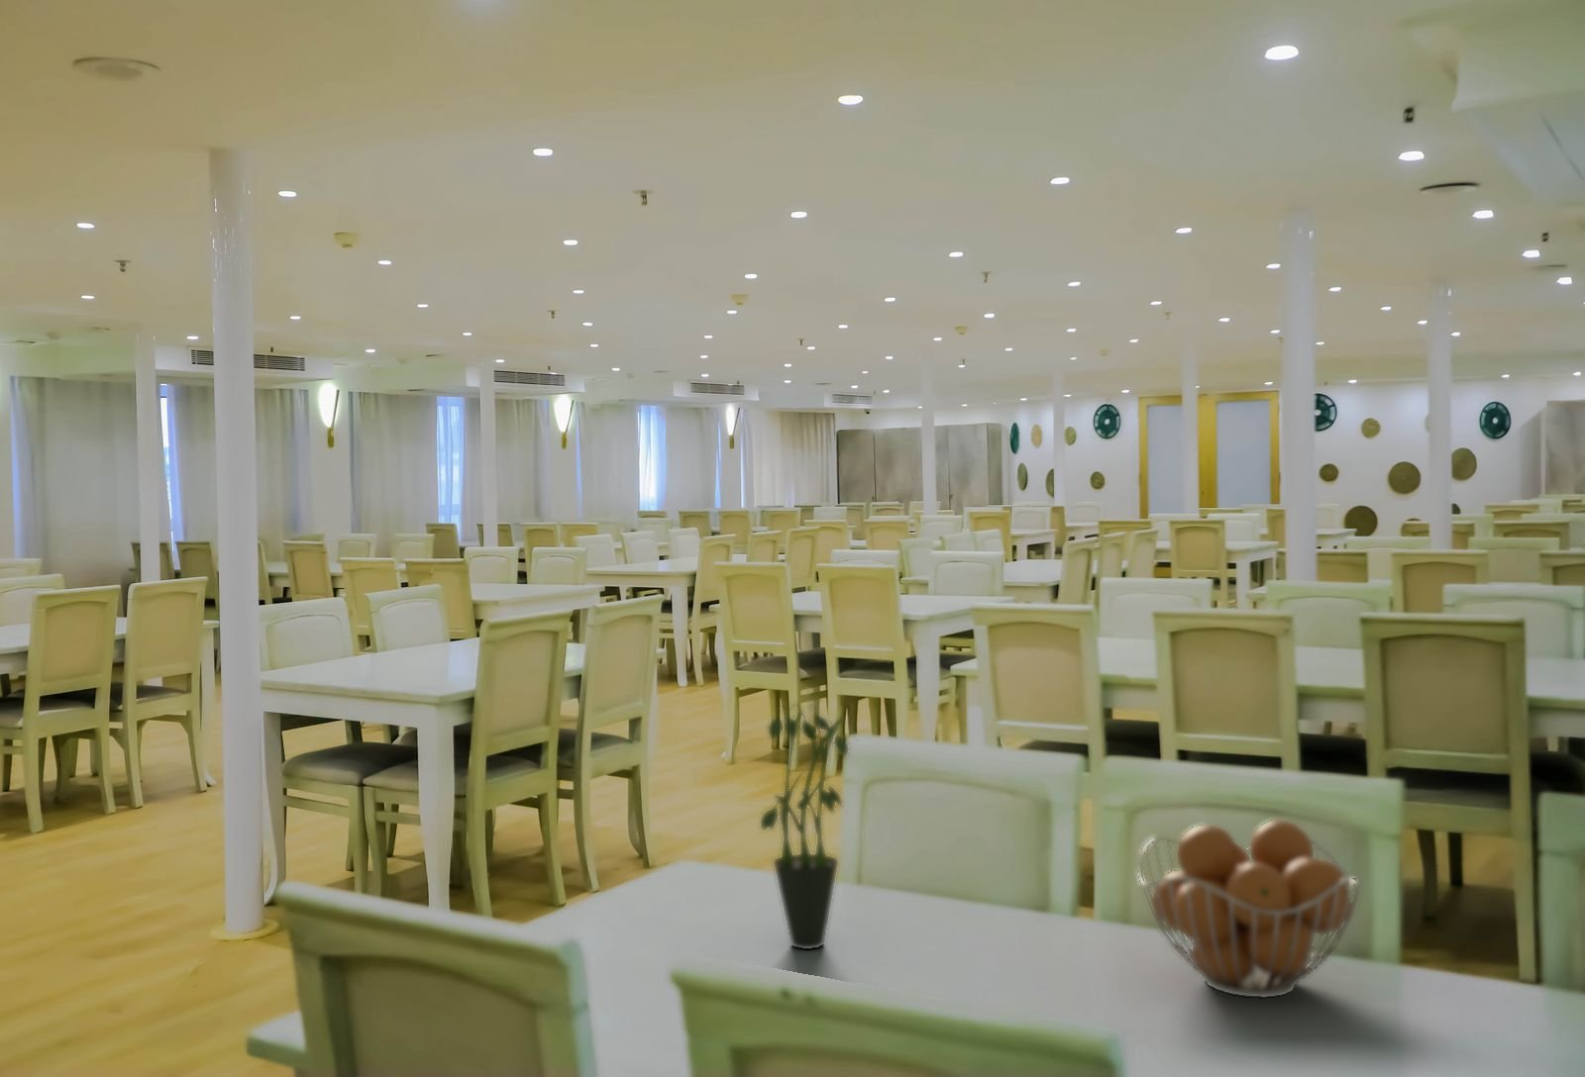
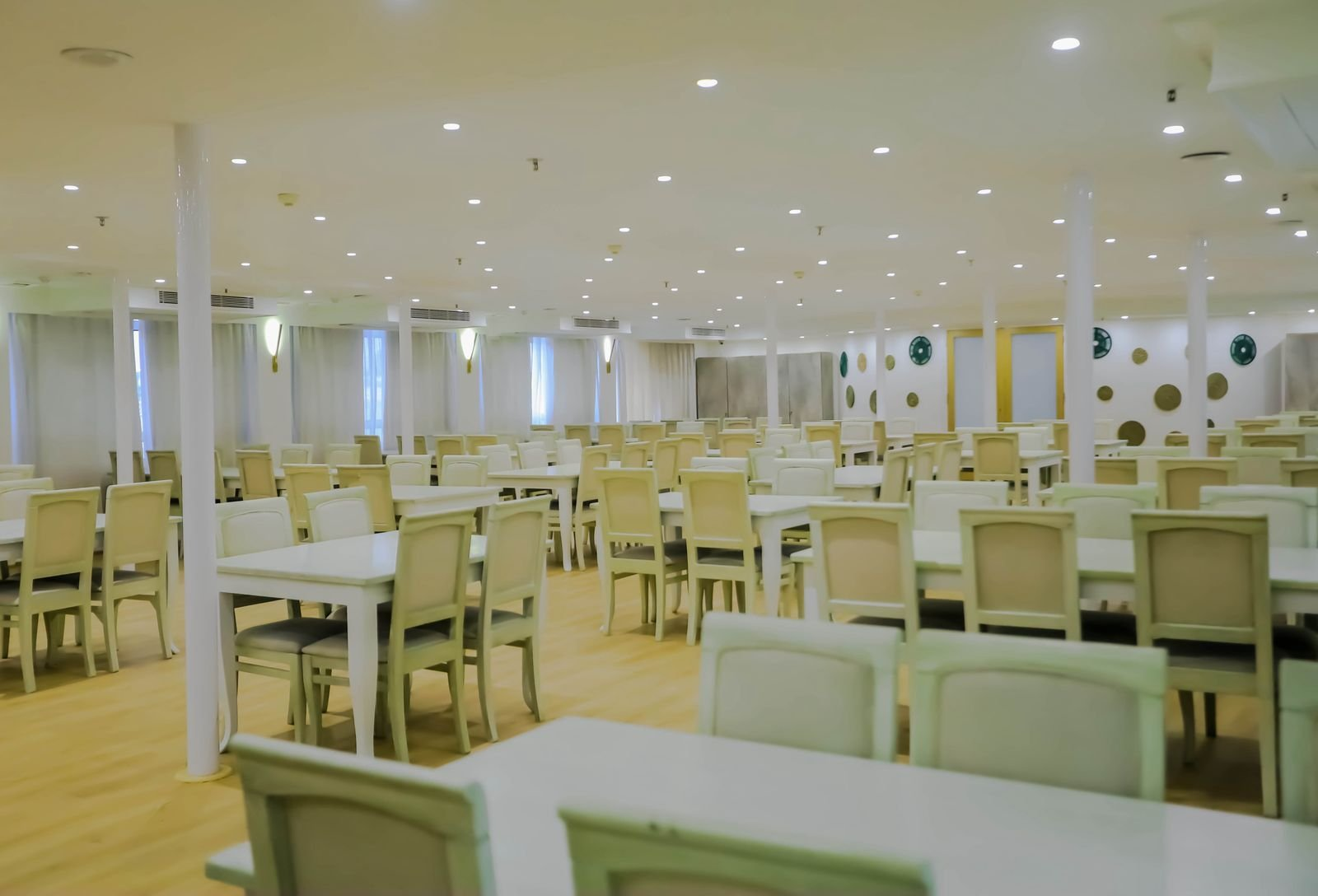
- potted plant [760,702,861,951]
- fruit basket [1138,819,1363,999]
